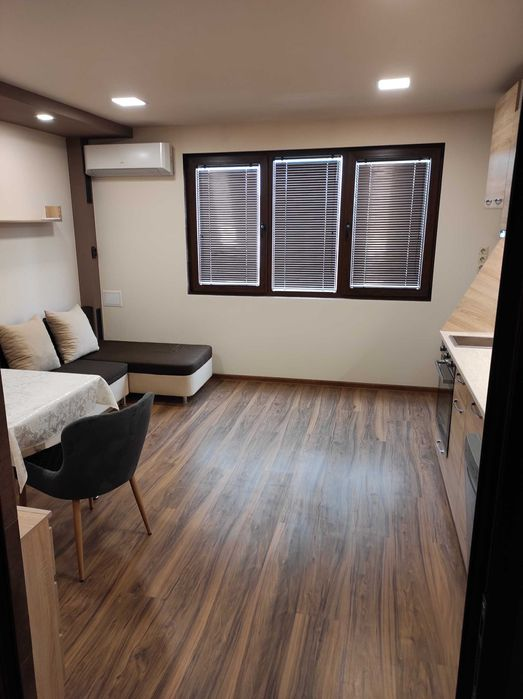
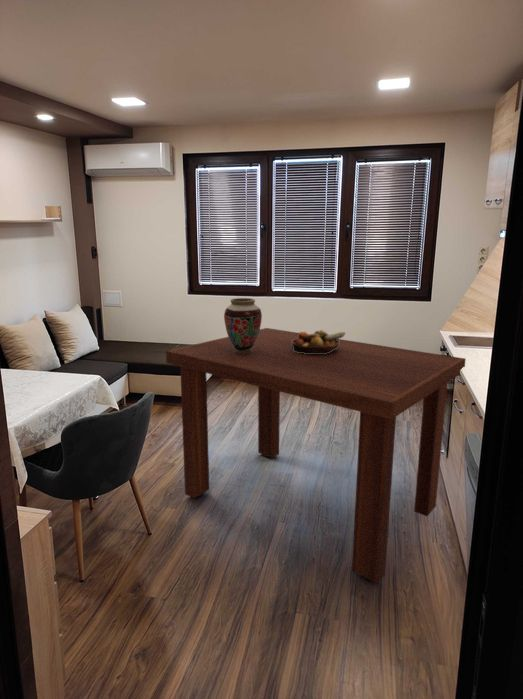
+ vase [223,297,263,353]
+ fruit bowl [291,329,346,354]
+ dining table [165,327,467,584]
